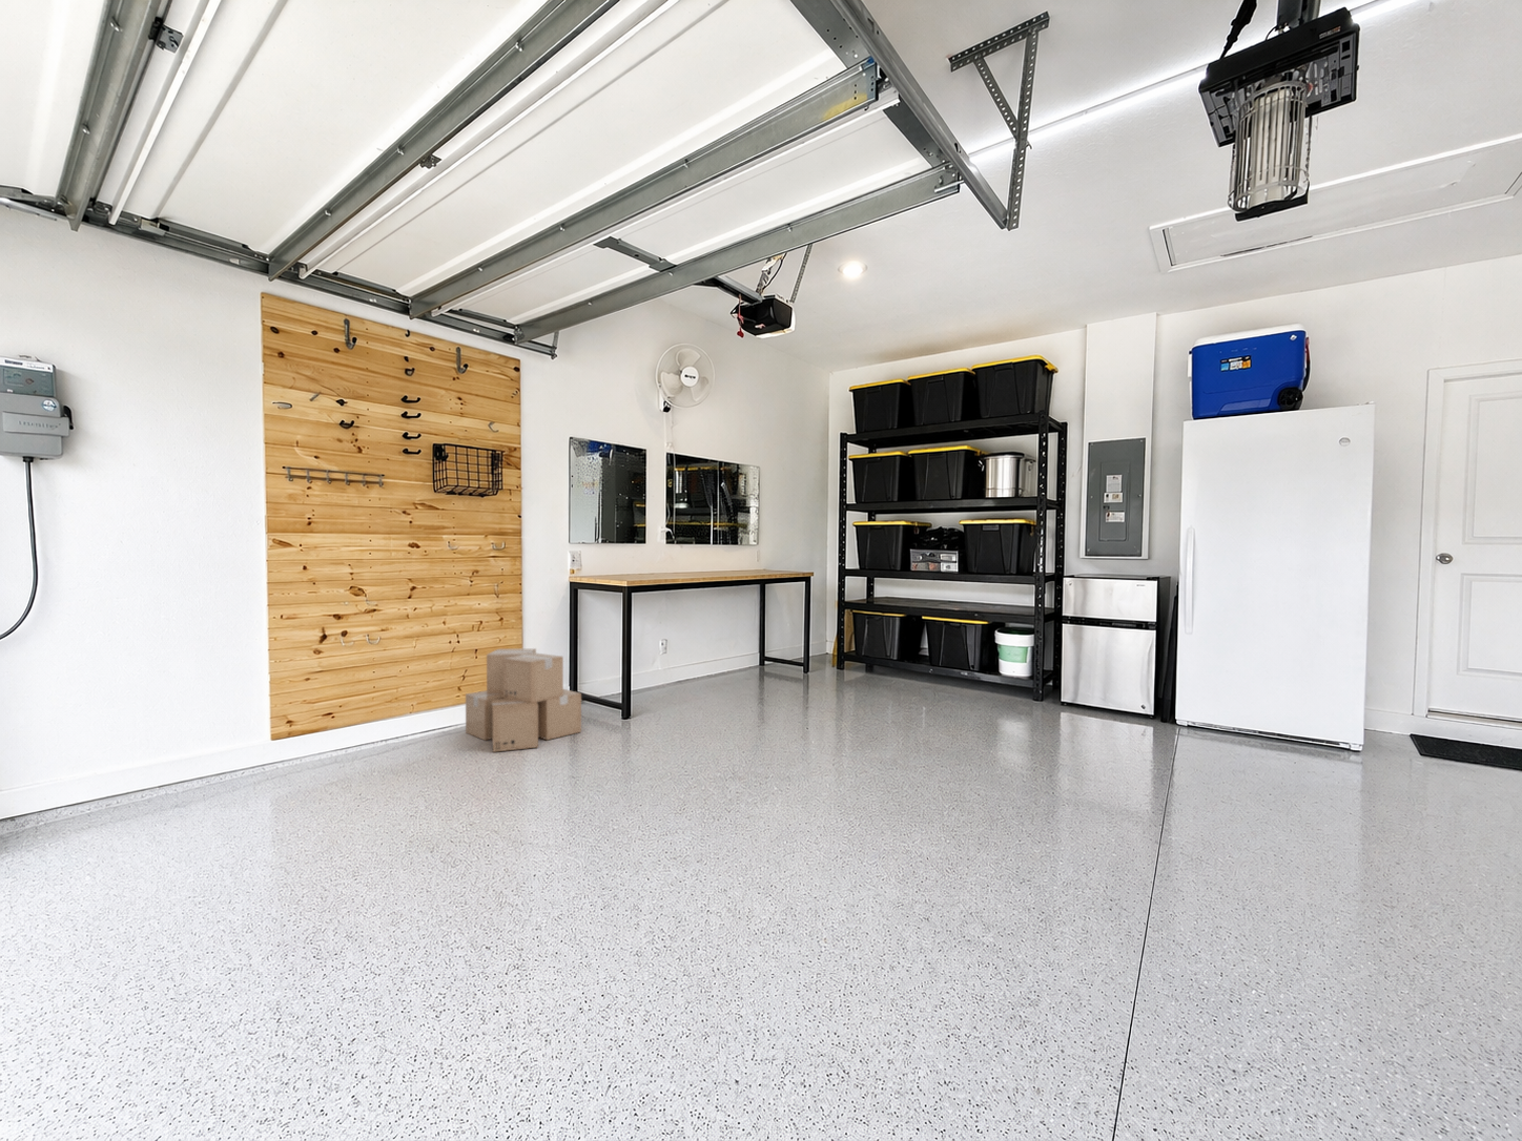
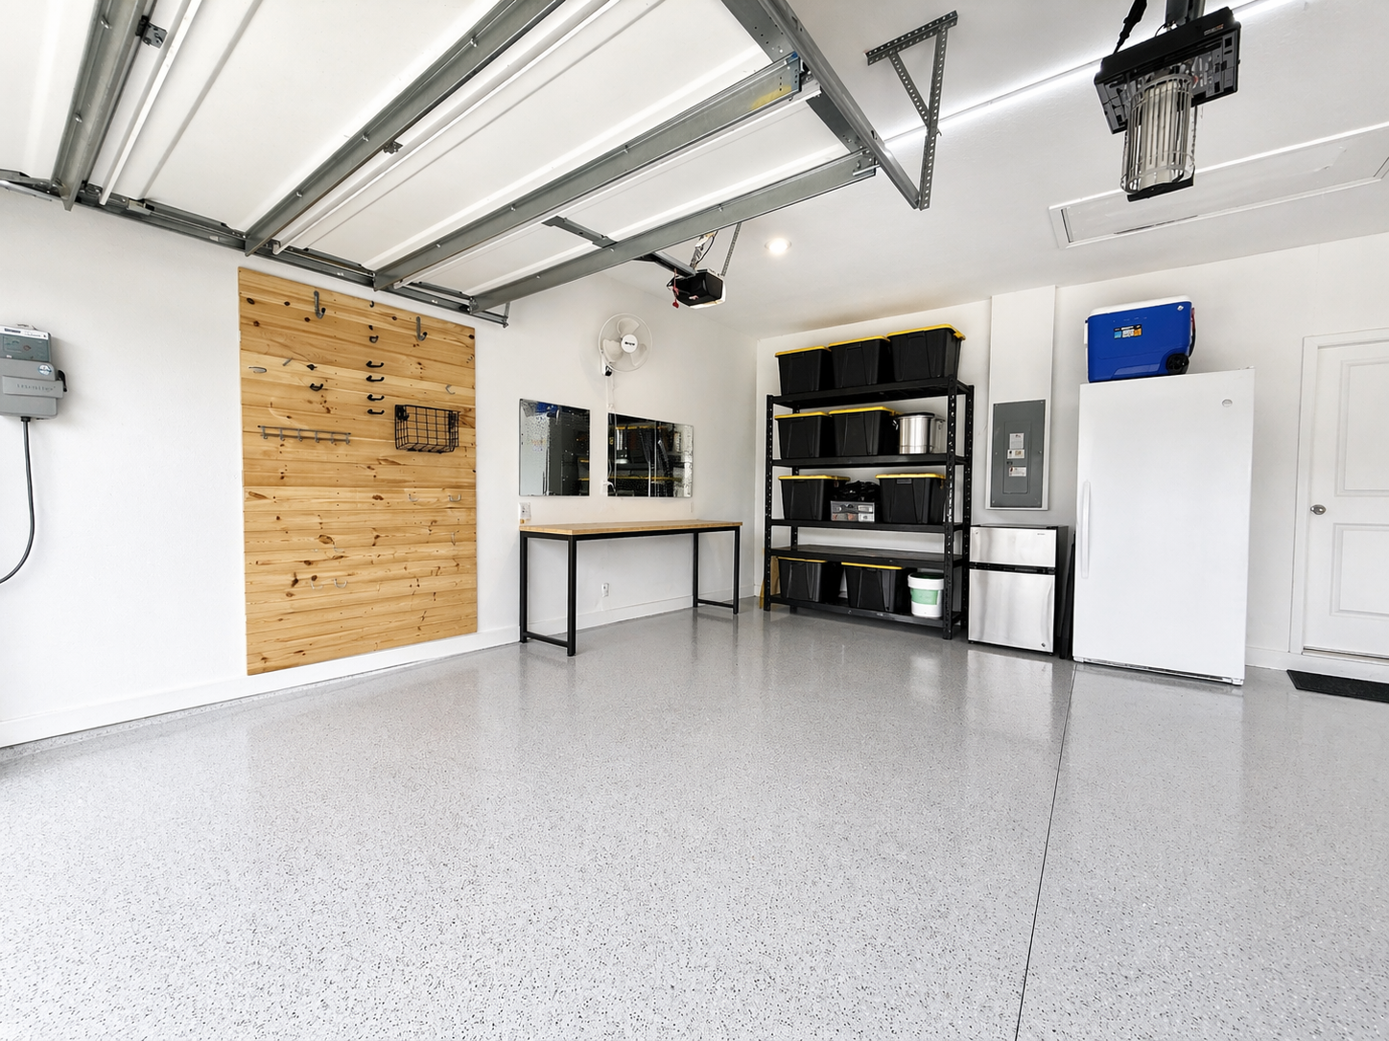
- cardboard box [465,647,582,754]
